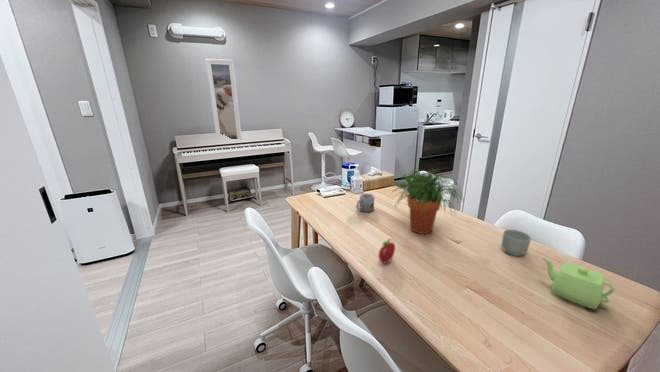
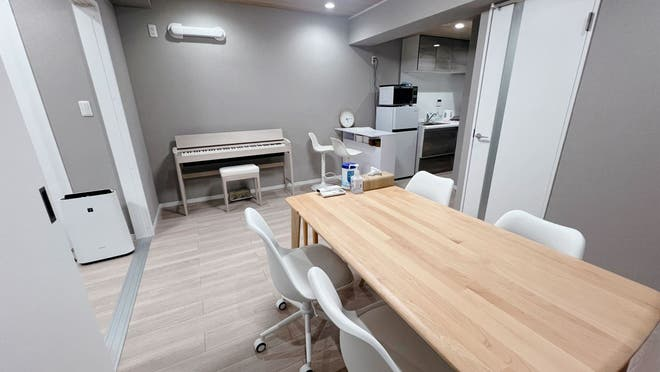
- mug [501,229,532,257]
- potted plant [388,168,465,235]
- mug [355,193,376,213]
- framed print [204,58,243,141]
- fruit [378,238,396,264]
- teapot [541,256,616,310]
